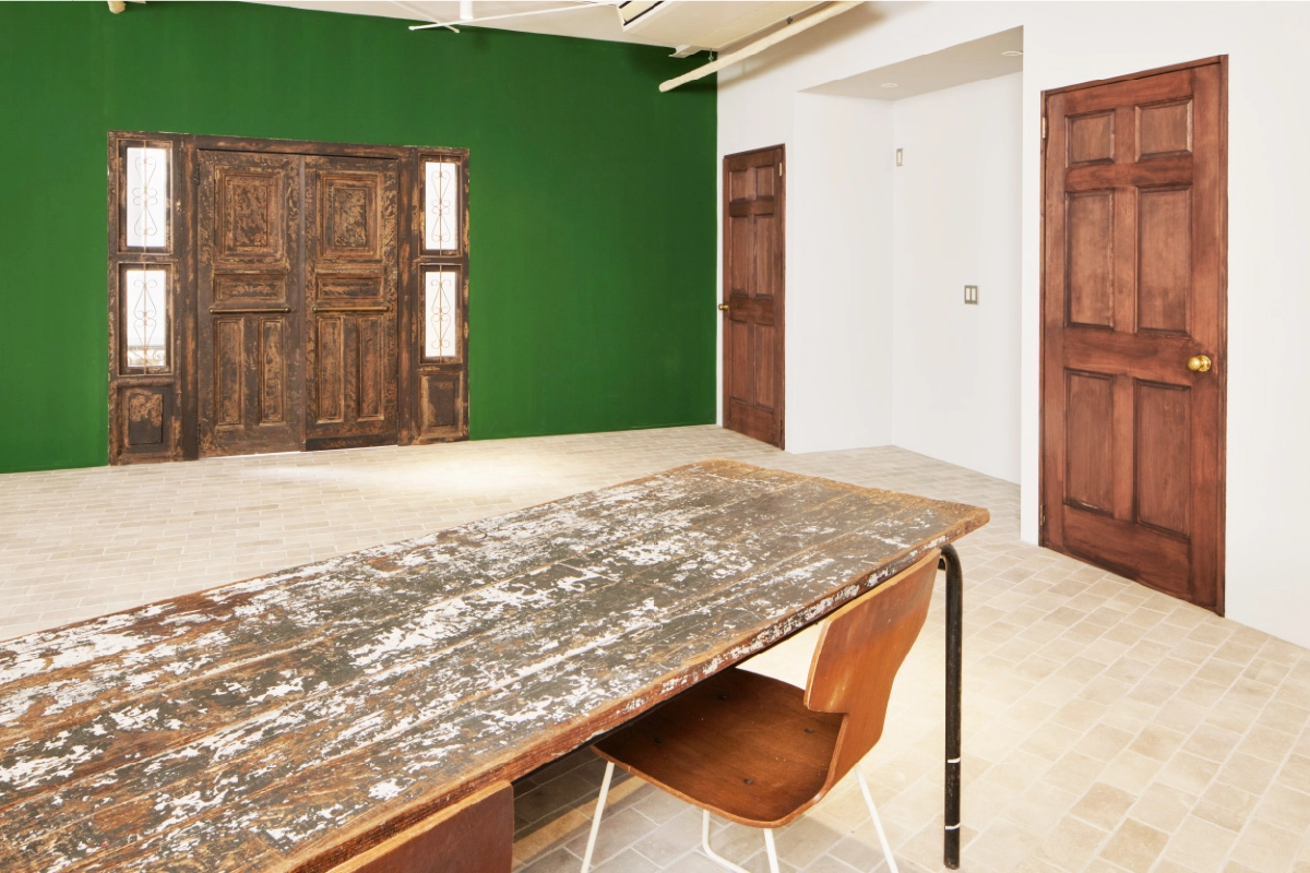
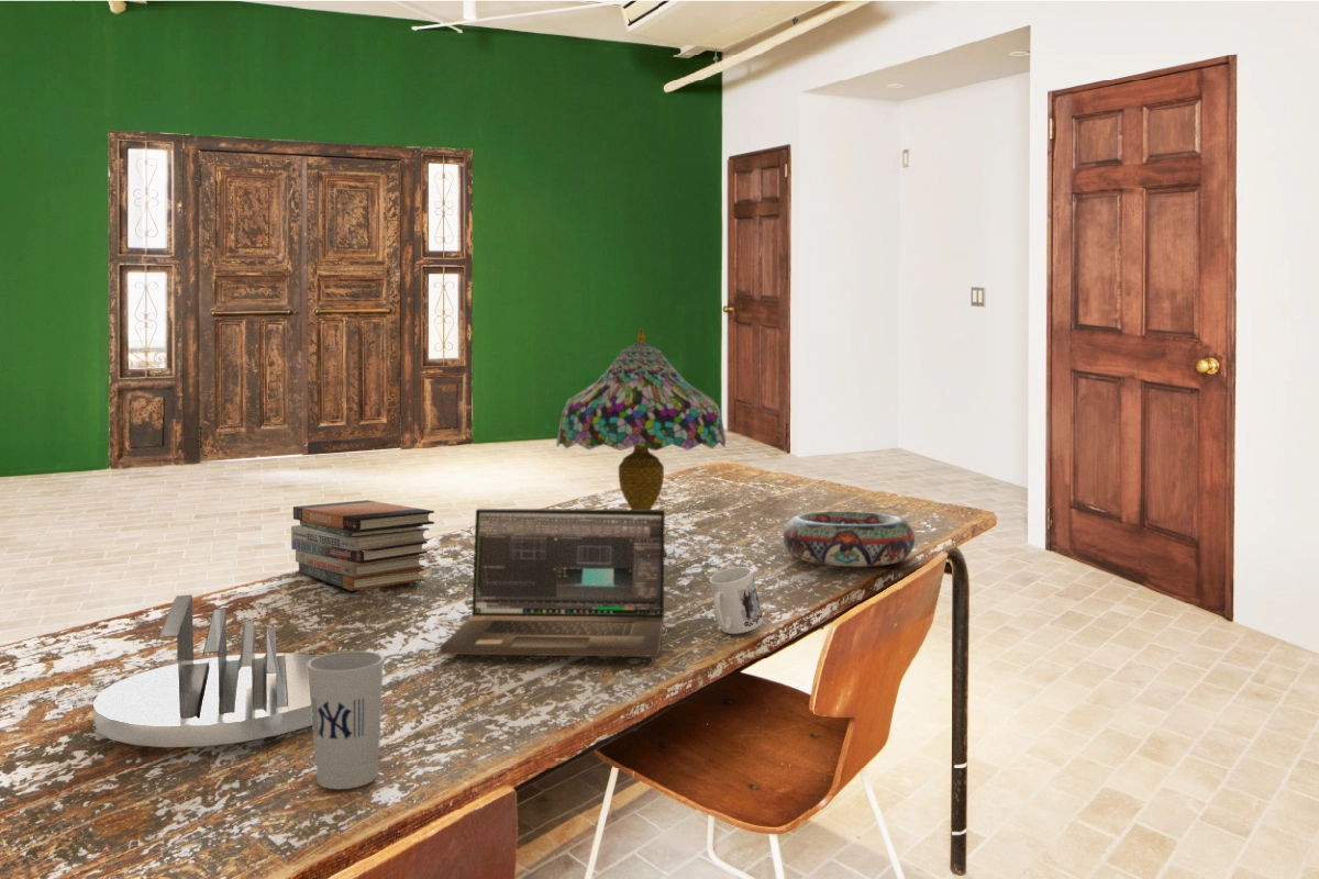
+ table lamp [555,326,727,556]
+ desk organizer [92,593,320,748]
+ cup [307,650,385,790]
+ laptop [440,508,666,658]
+ decorative bowl [782,510,916,568]
+ mug [708,566,764,635]
+ book stack [290,499,435,592]
